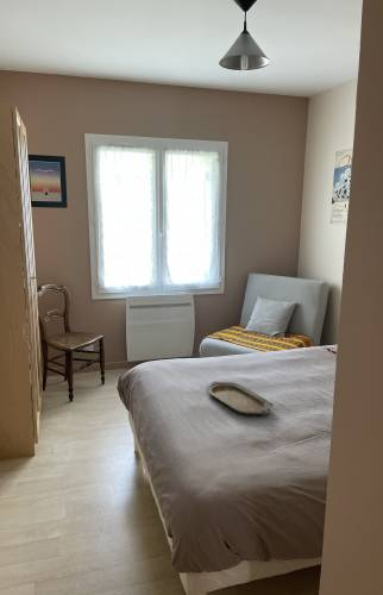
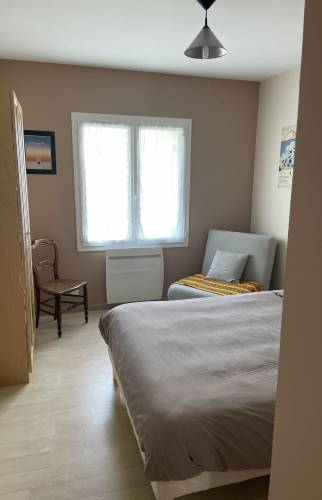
- serving tray [206,380,275,416]
